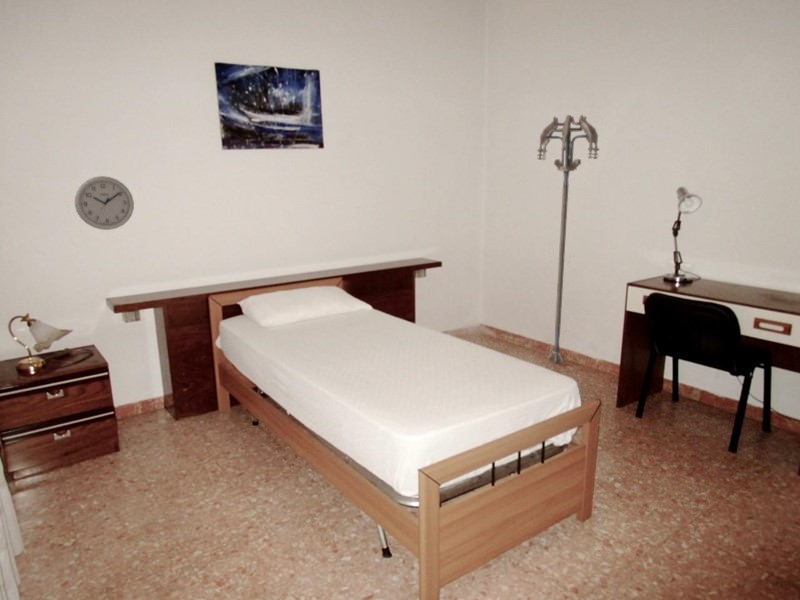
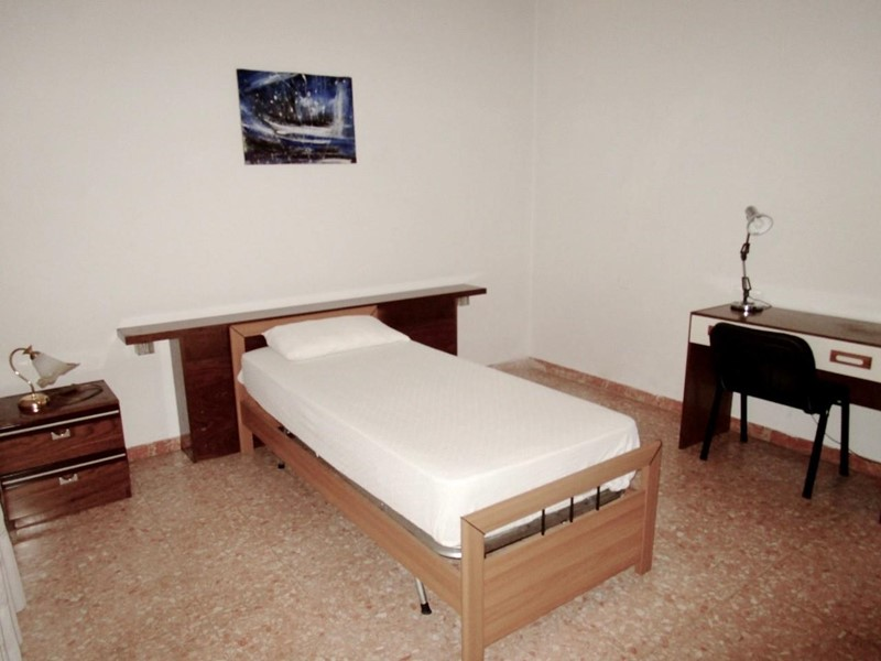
- floor lamp [536,114,601,364]
- wall clock [73,175,135,231]
